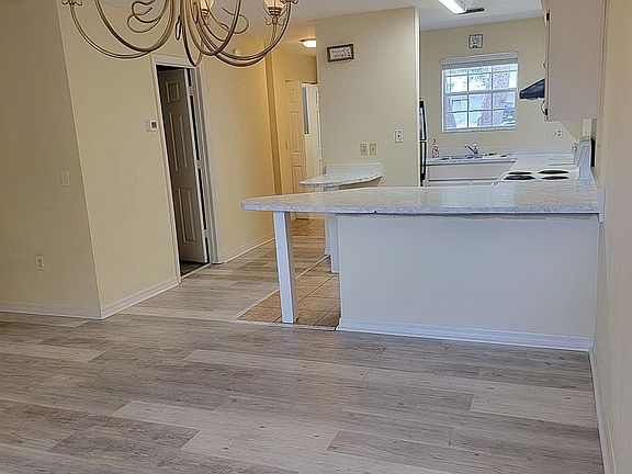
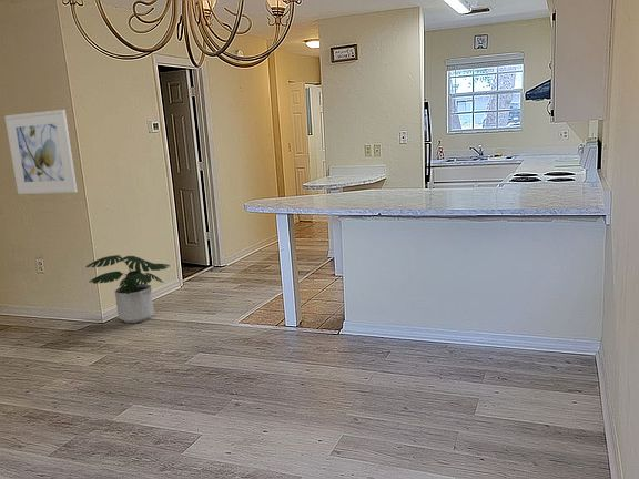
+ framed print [3,109,79,195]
+ potted plant [85,254,171,324]
